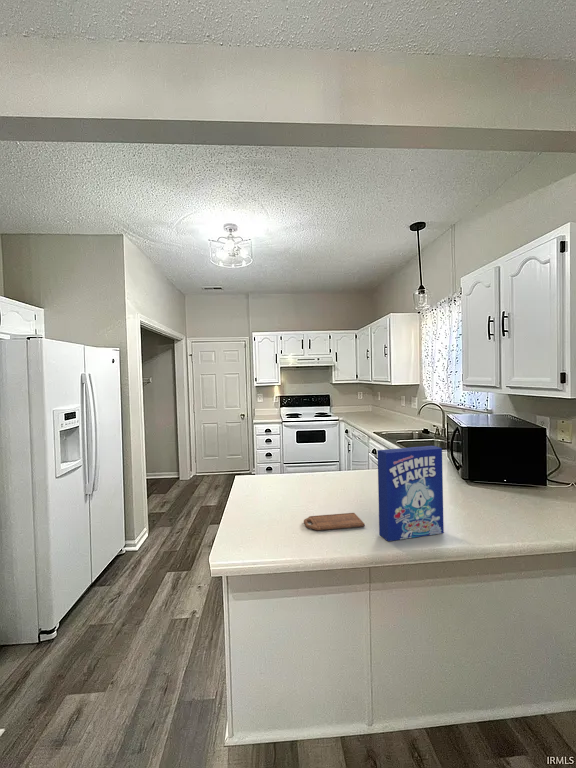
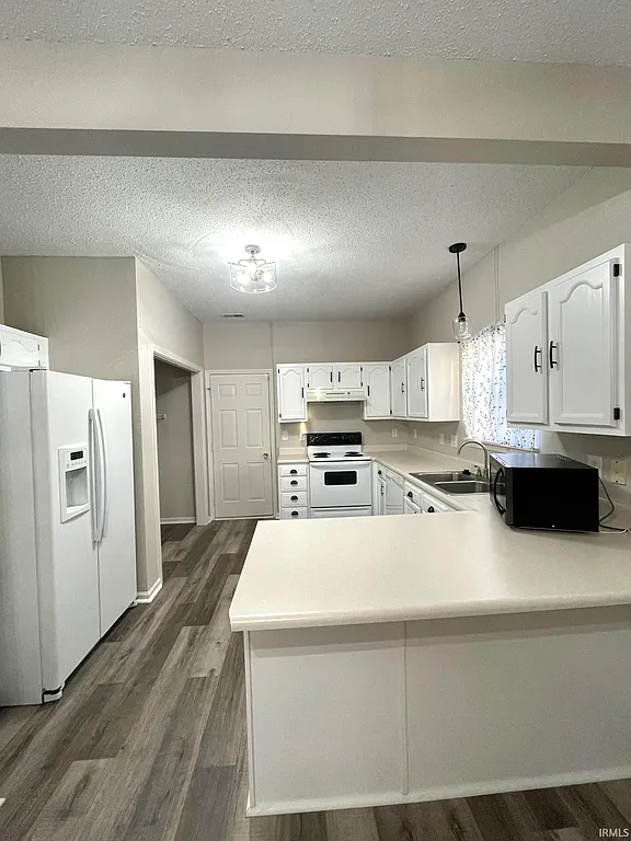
- cutting board [303,512,366,531]
- cereal box [377,445,445,542]
